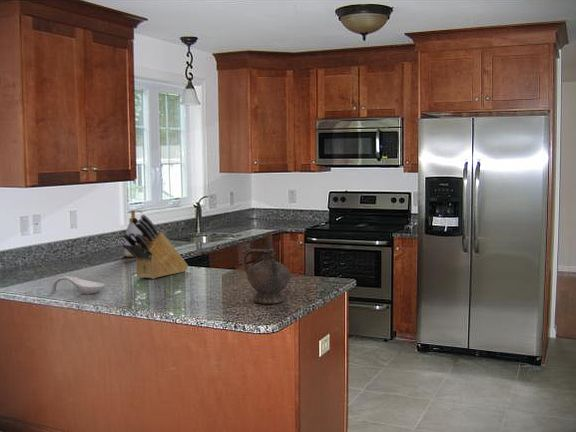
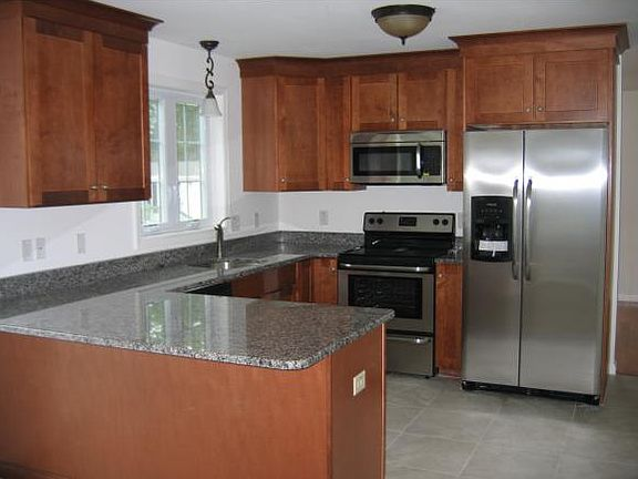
- soap bottle [123,209,144,258]
- knife block [121,214,189,280]
- ceremonial vessel [241,232,292,305]
- spoon rest [49,275,105,295]
